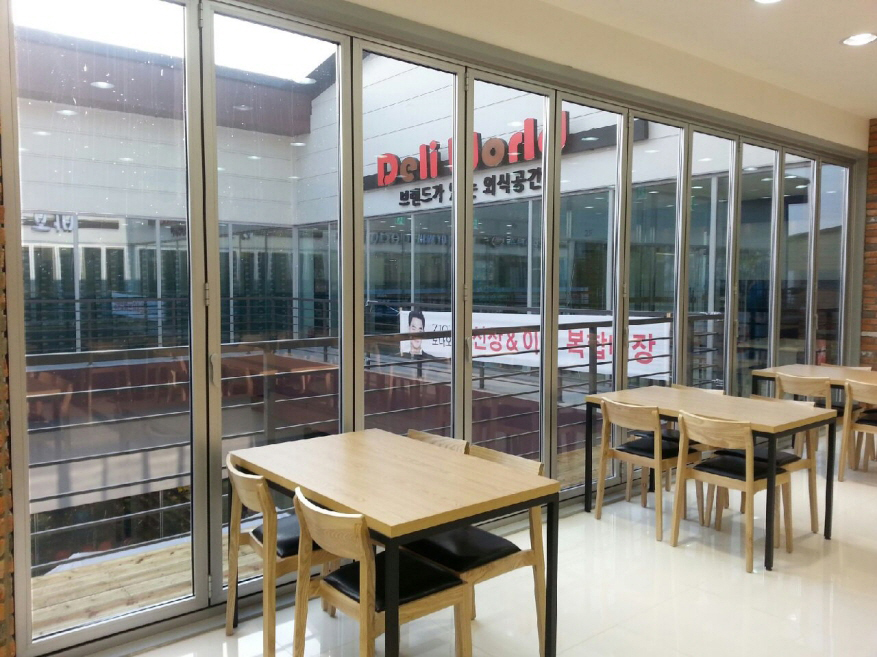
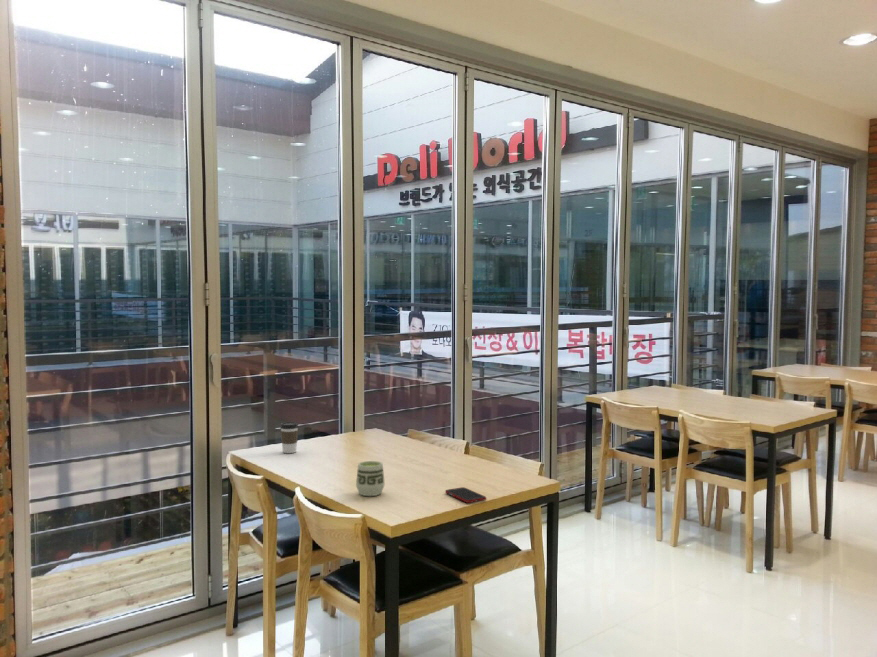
+ cup [355,460,386,497]
+ cell phone [444,486,487,504]
+ coffee cup [279,421,299,454]
